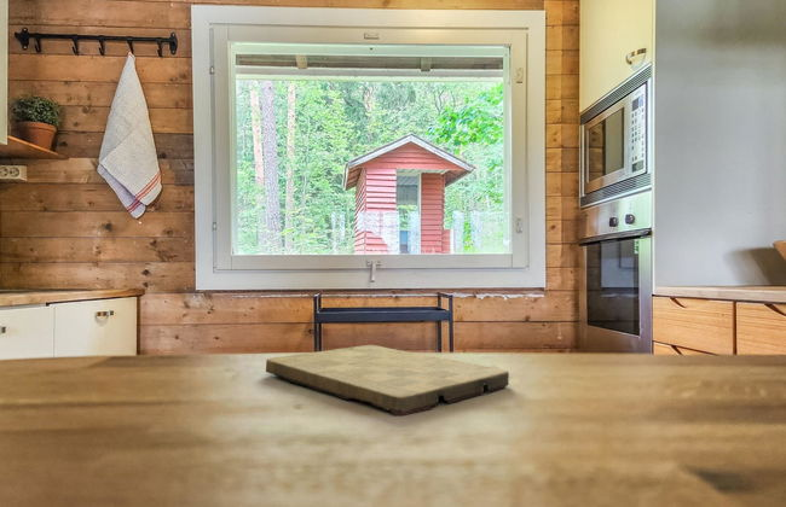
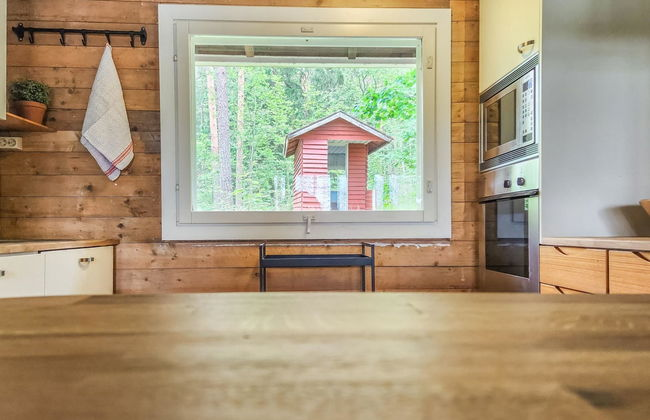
- cutting board [265,344,510,418]
